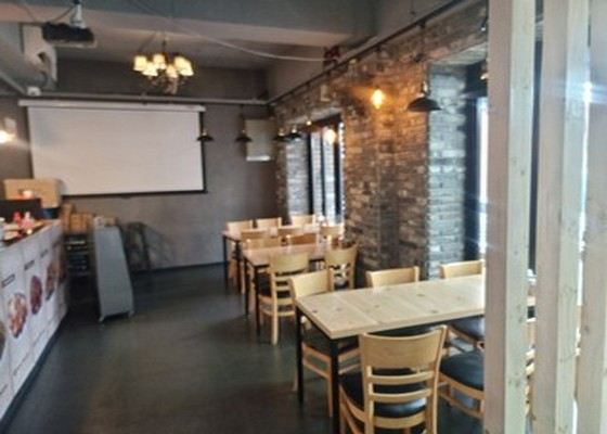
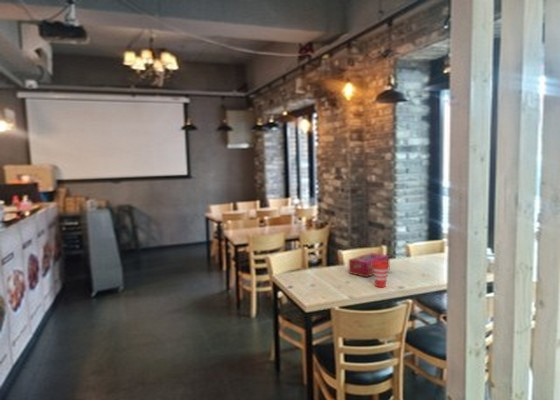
+ cup [372,261,390,288]
+ tissue box [348,252,390,278]
